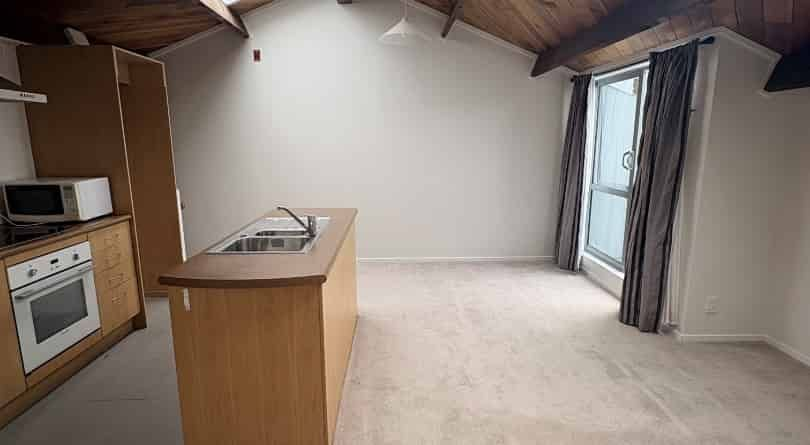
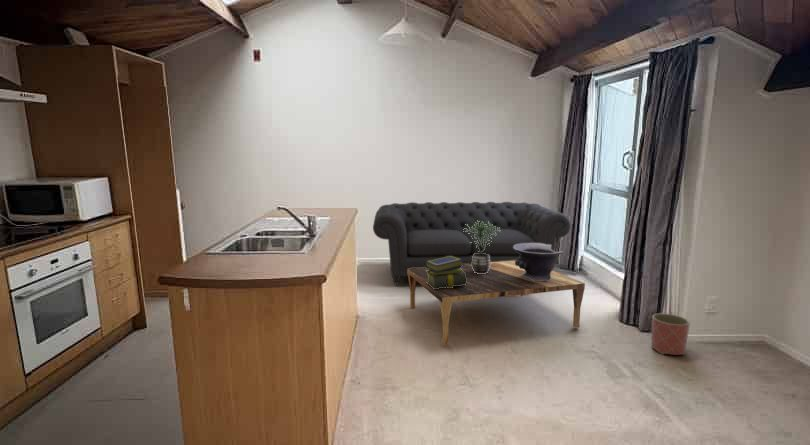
+ sofa [372,201,572,286]
+ stack of books [424,256,467,289]
+ potted plant [463,220,501,274]
+ decorative bowl [513,243,565,281]
+ coffee table [407,260,586,346]
+ planter [650,312,691,356]
